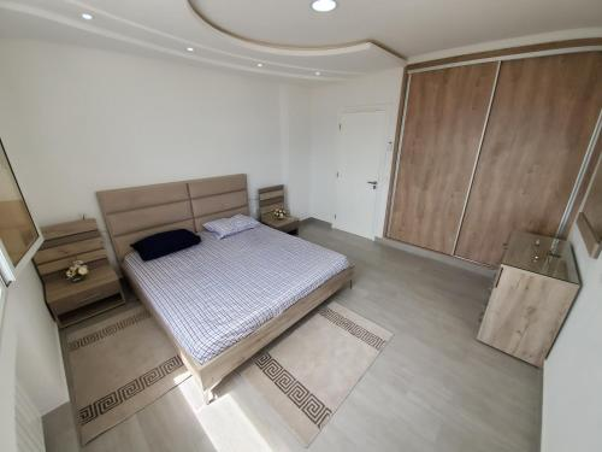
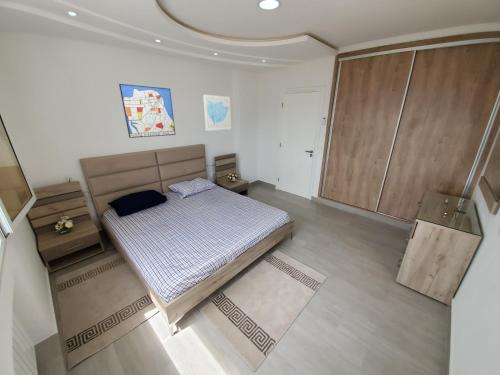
+ wall art [202,94,232,132]
+ wall art [118,83,176,139]
